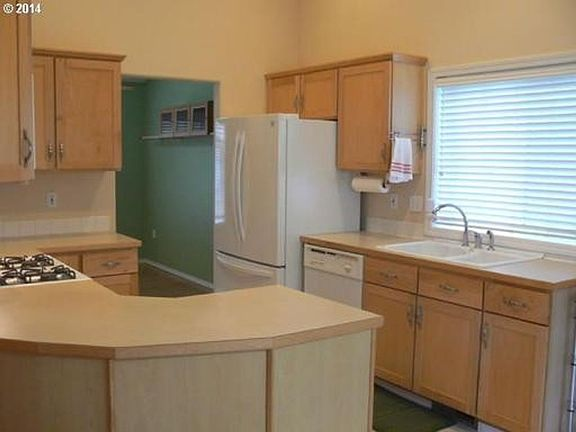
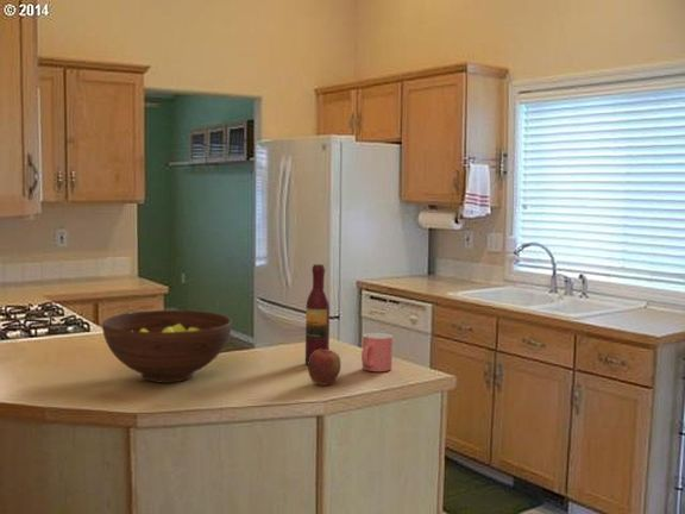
+ apple [307,349,341,387]
+ mug [360,332,394,372]
+ fruit bowl [101,309,233,384]
+ wine bottle [304,263,331,366]
